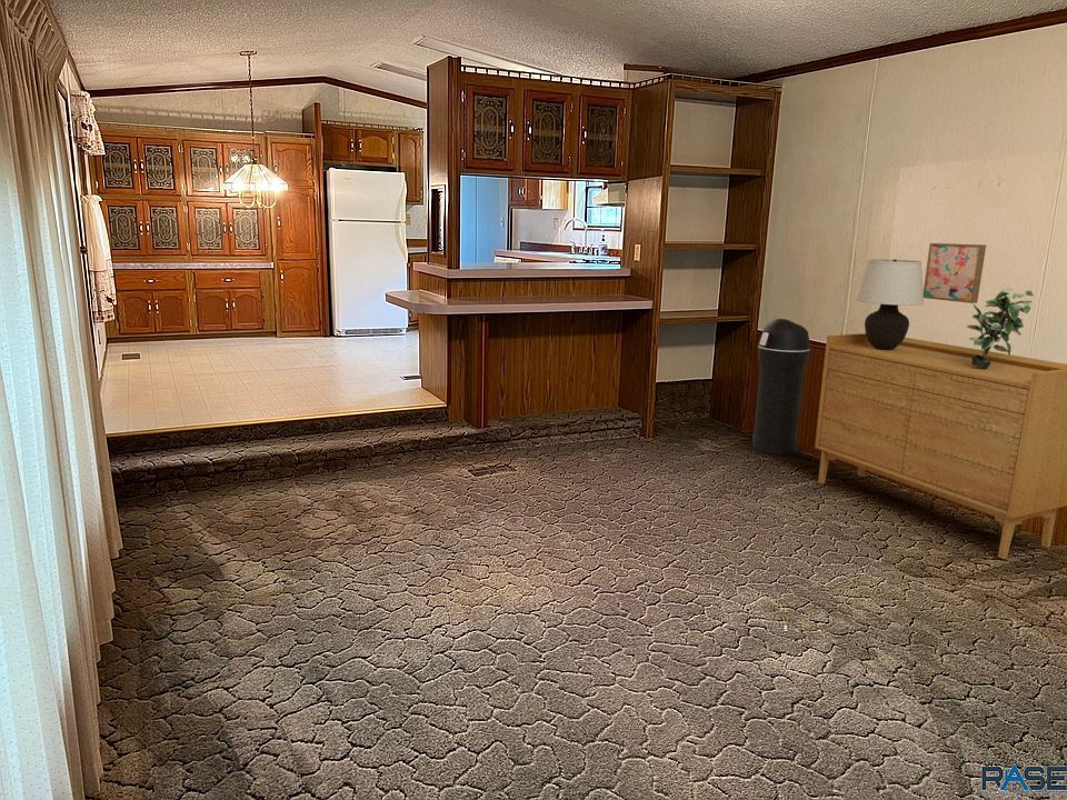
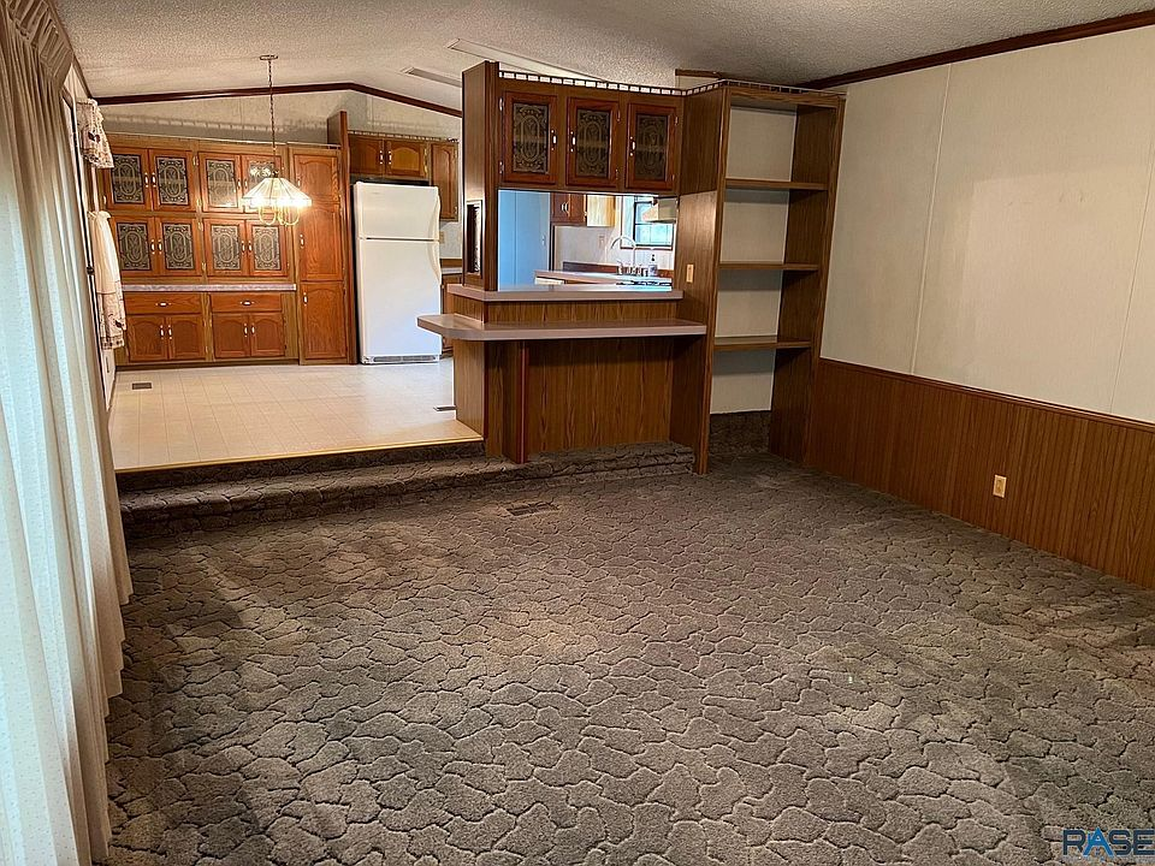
- trash can [751,318,811,456]
- potted plant [966,287,1035,369]
- sideboard [814,332,1067,560]
- wall art [923,242,987,304]
- table lamp [855,258,926,350]
